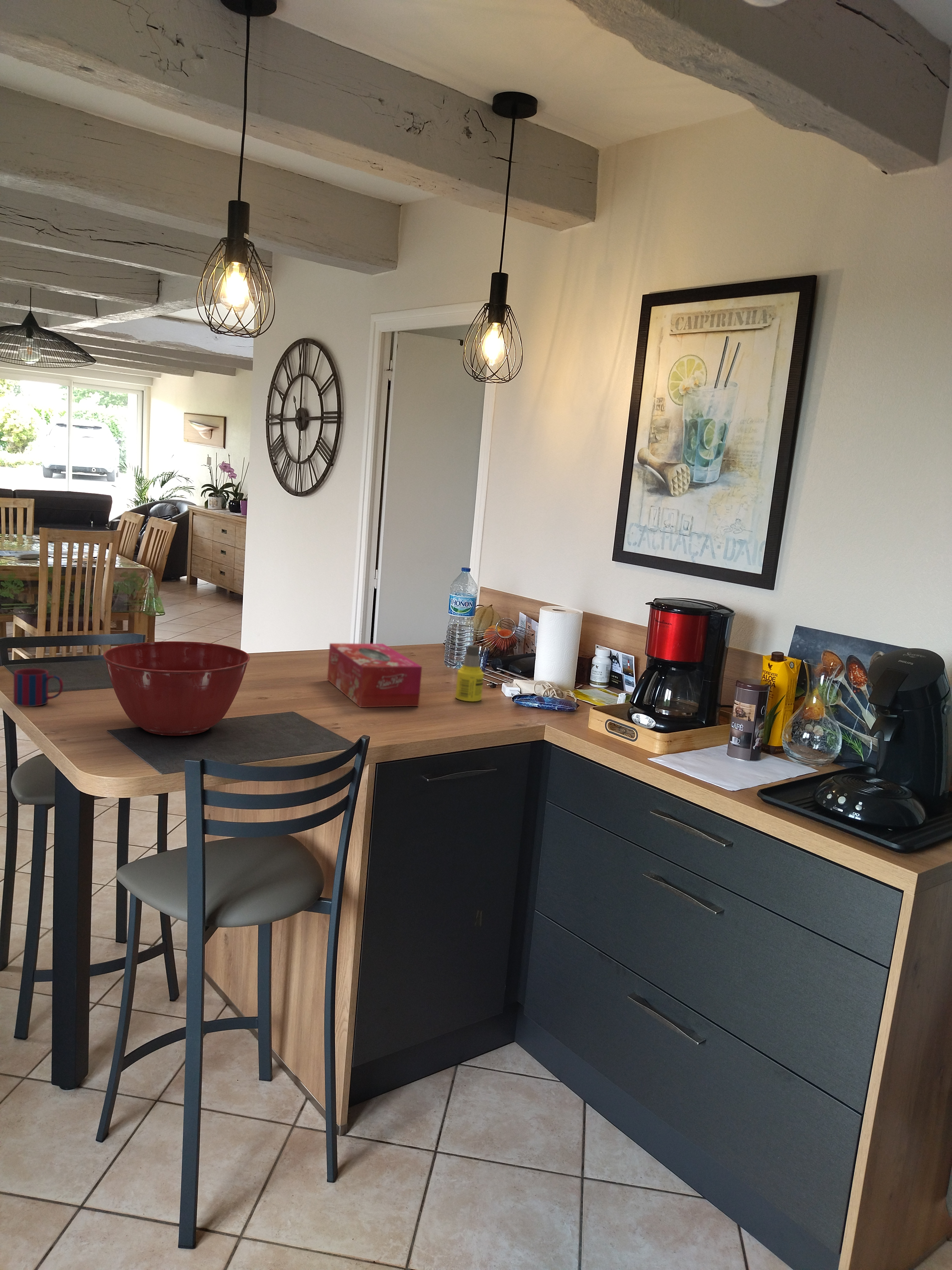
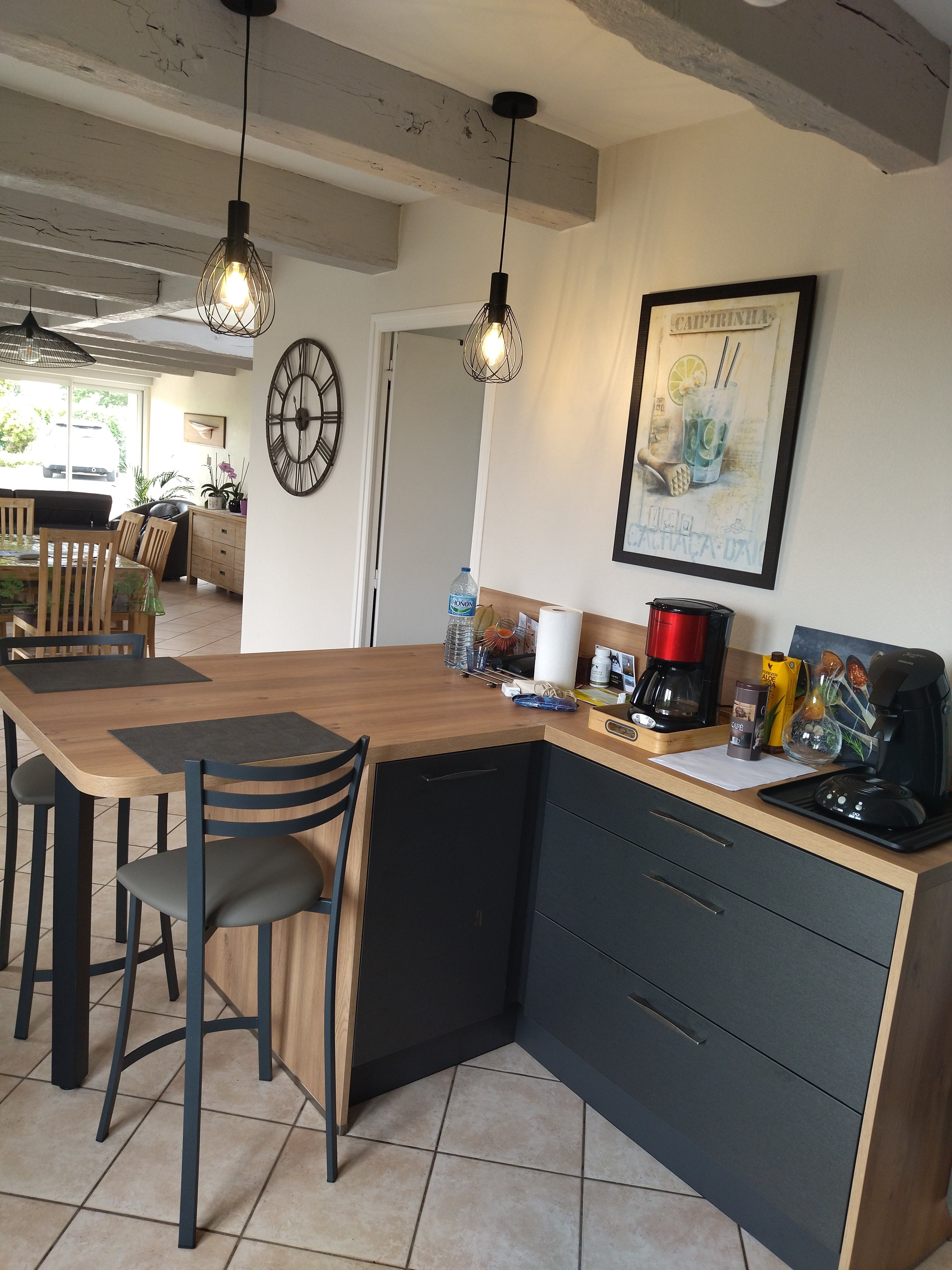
- tissue box [327,643,422,708]
- bottle [455,645,484,702]
- mug [13,668,63,706]
- mixing bowl [103,641,250,736]
